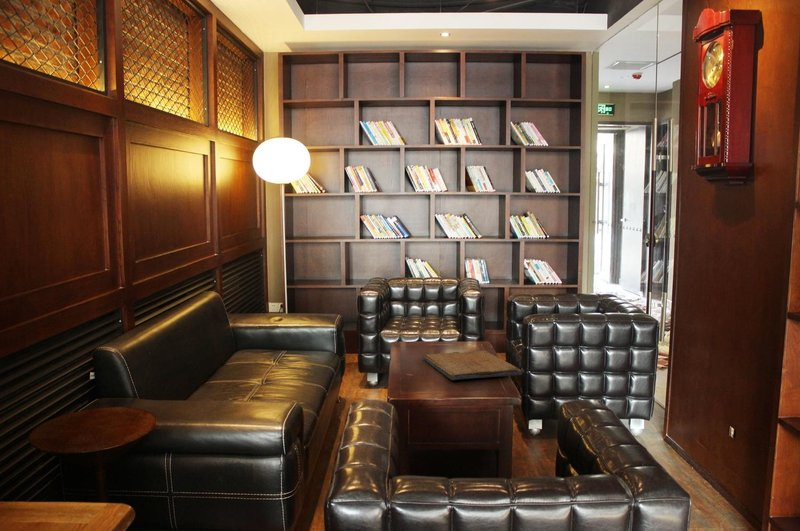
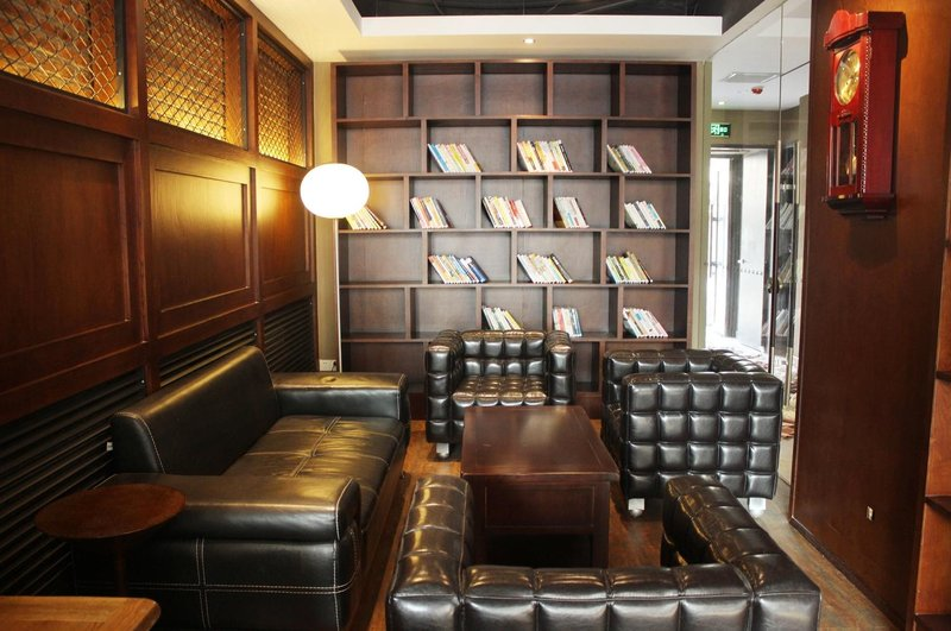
- religious icon [422,349,523,381]
